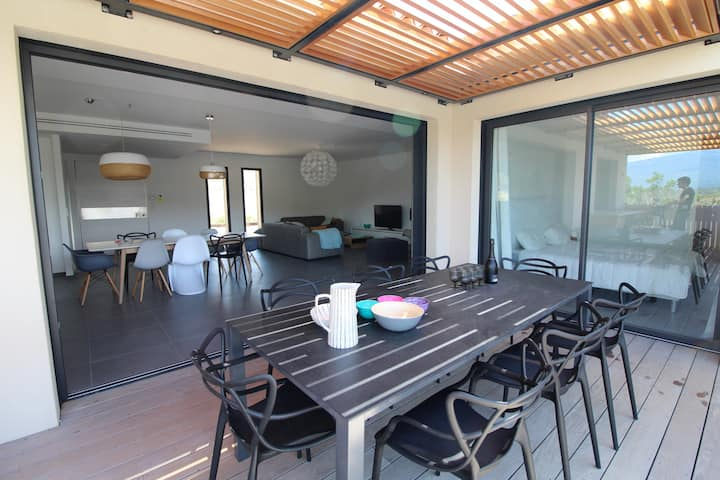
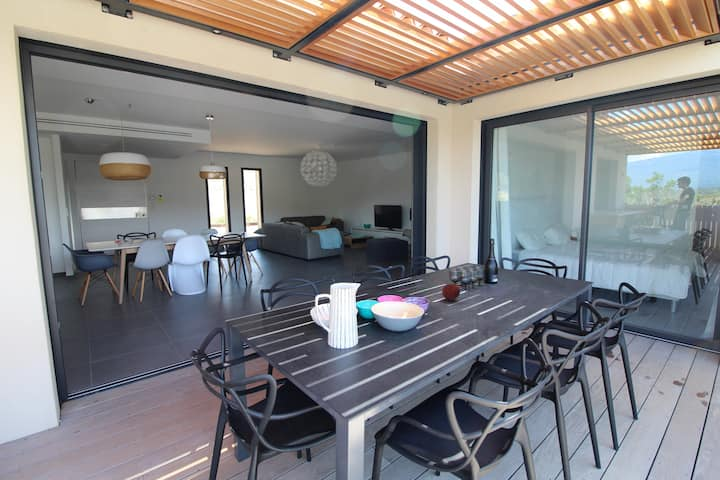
+ fruit [441,283,461,301]
